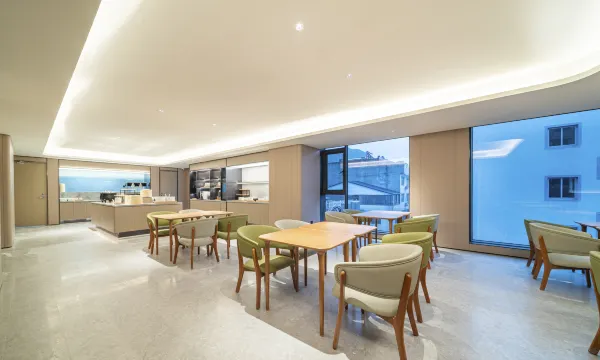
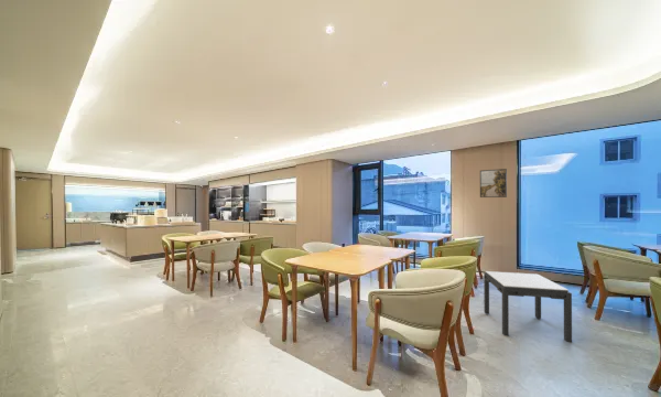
+ side table [483,270,573,343]
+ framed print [479,168,508,198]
